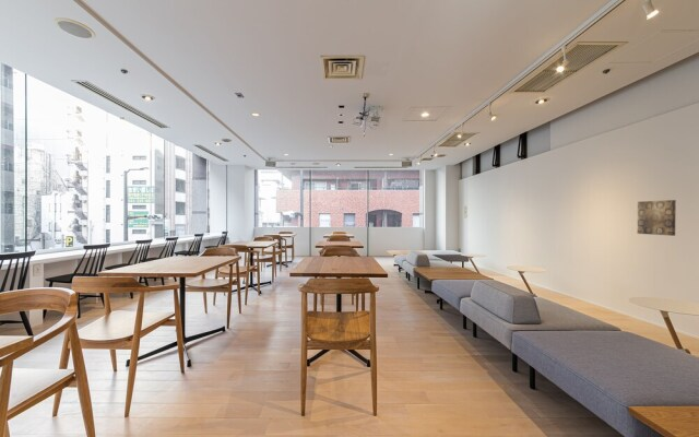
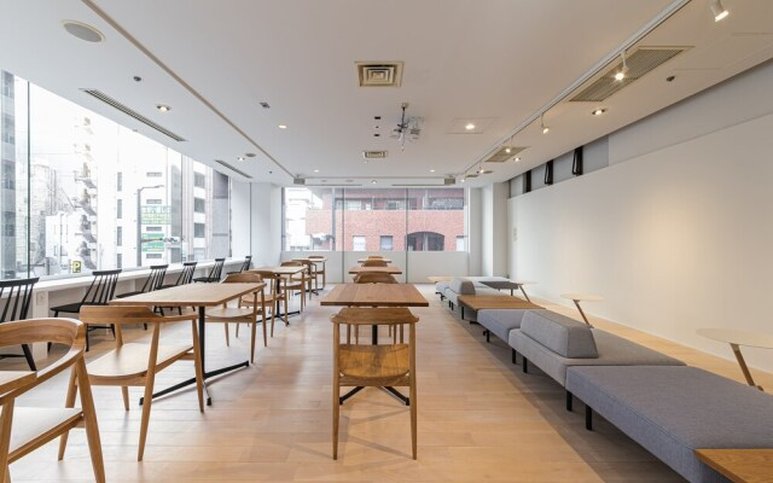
- wall art [637,199,677,237]
